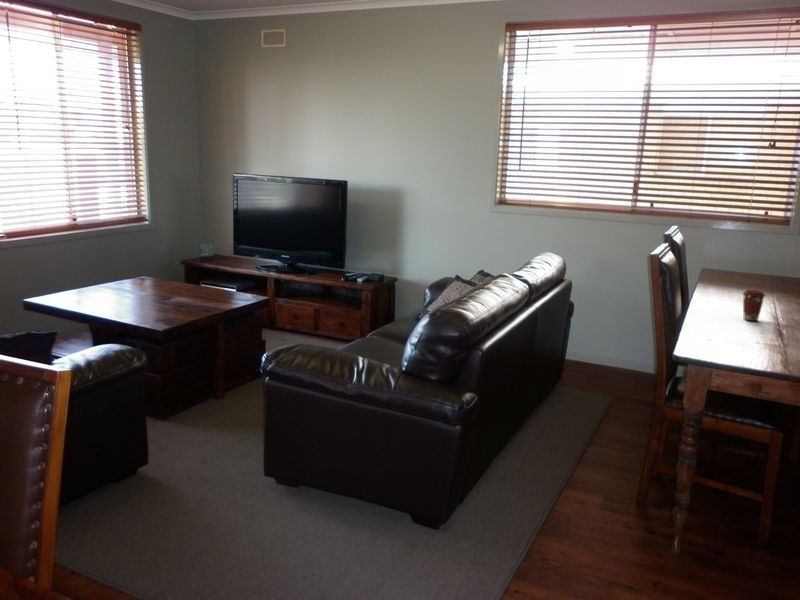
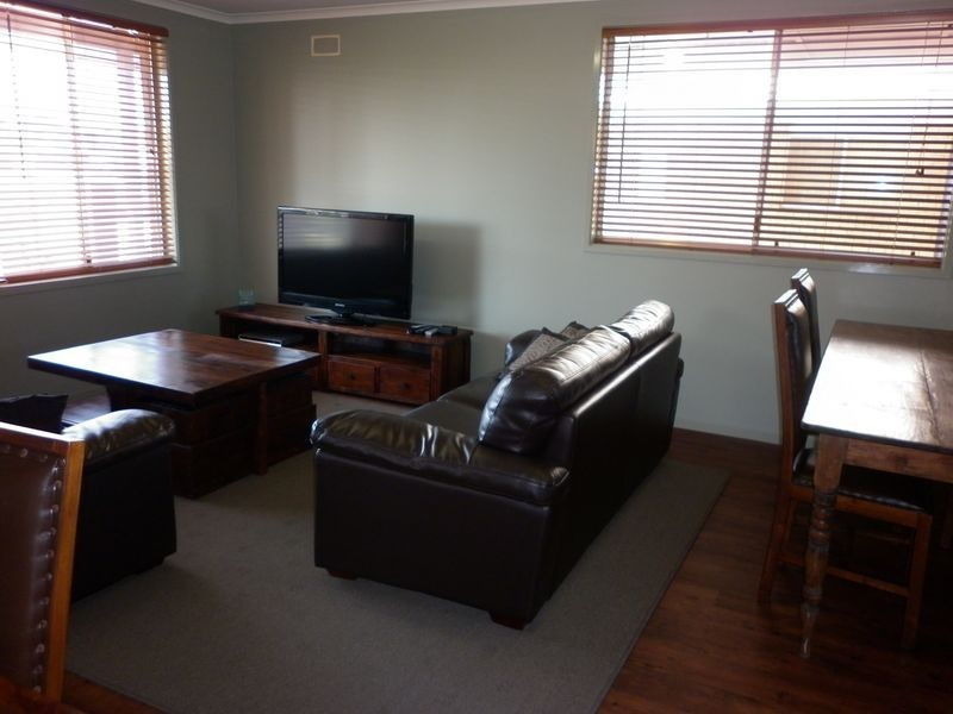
- coffee cup [742,289,766,322]
